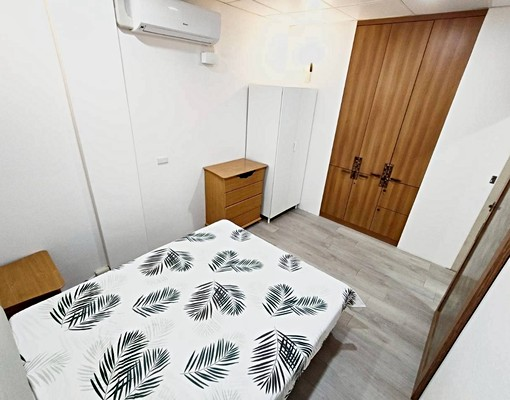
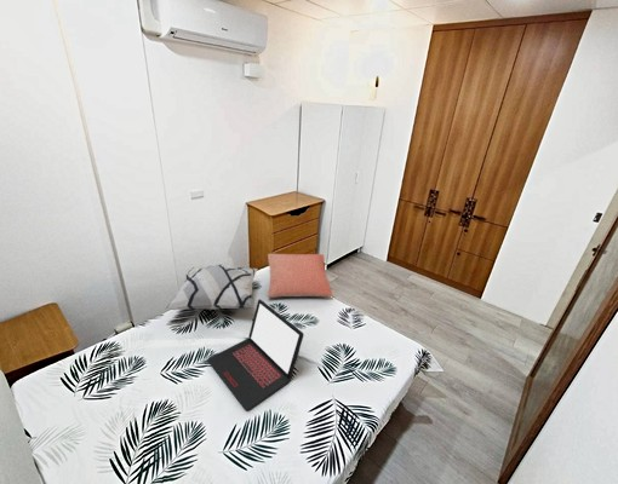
+ laptop [207,298,305,411]
+ pillow [267,253,333,299]
+ decorative pillow [165,263,259,311]
